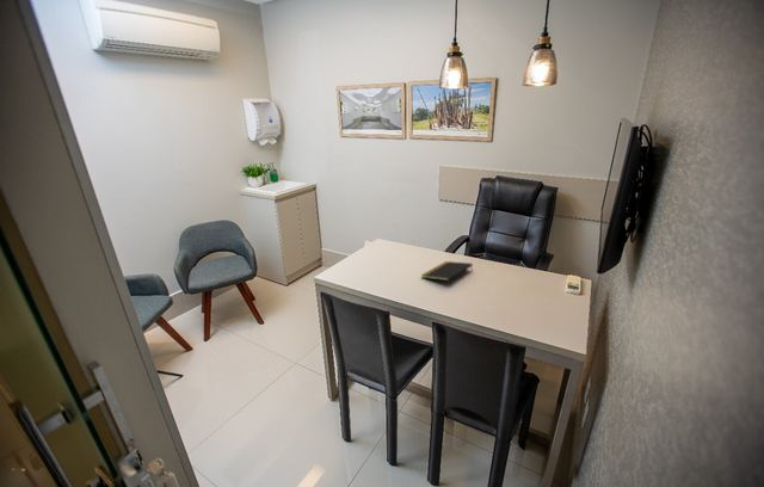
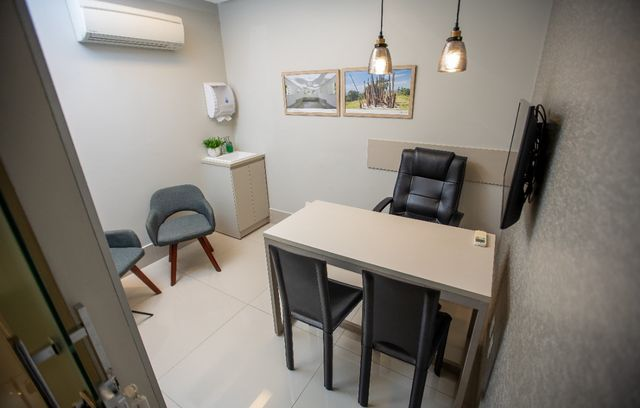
- notepad [420,260,474,282]
